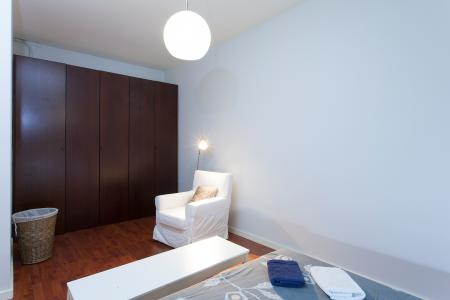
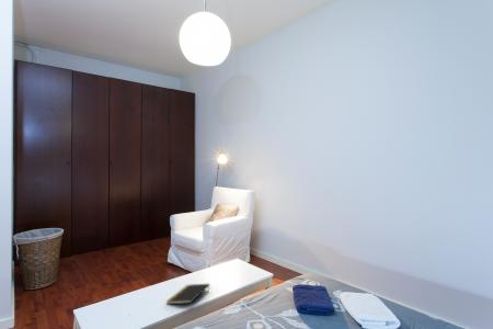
+ notepad [165,283,210,305]
